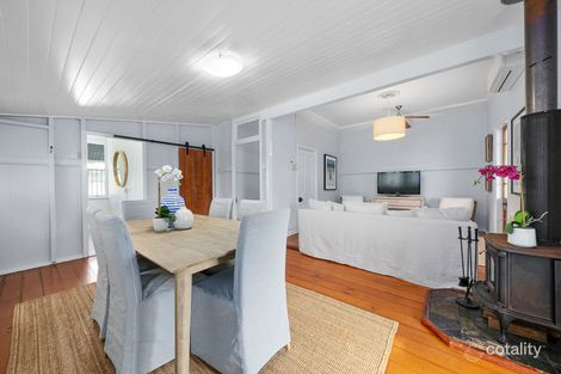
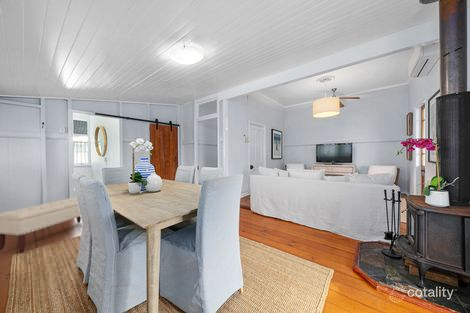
+ bench [0,196,82,254]
